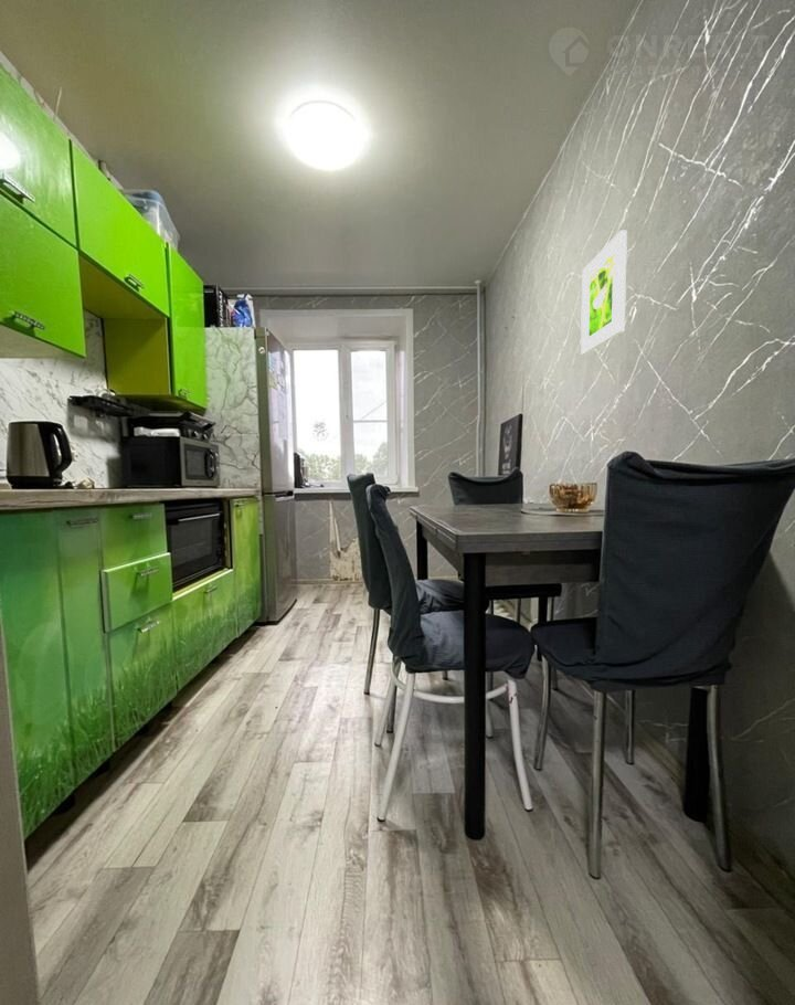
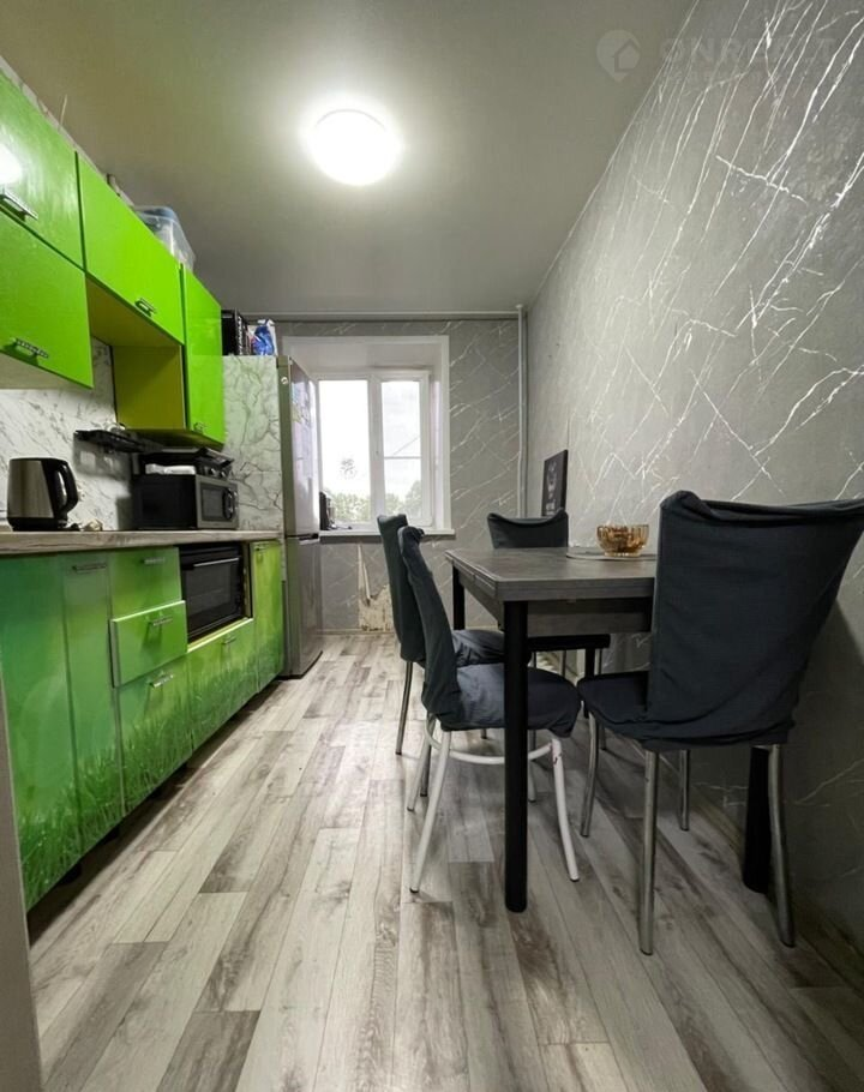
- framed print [580,229,628,356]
